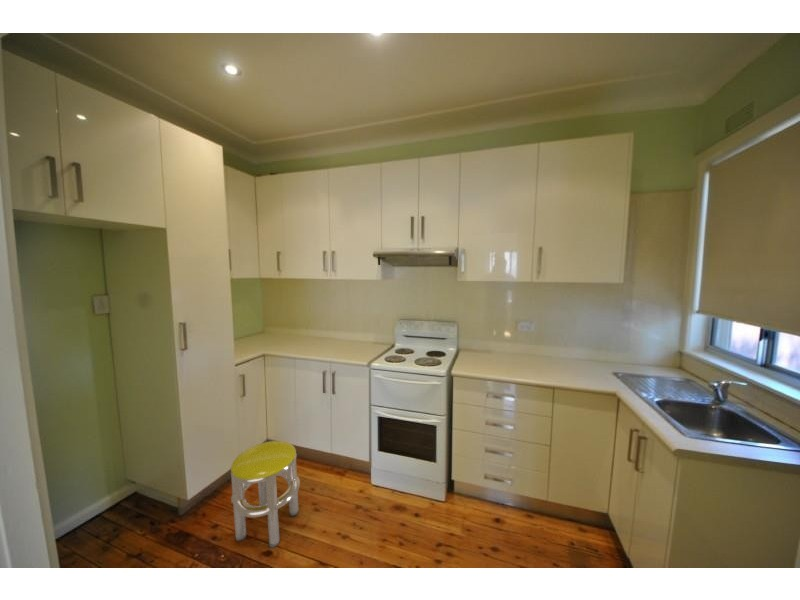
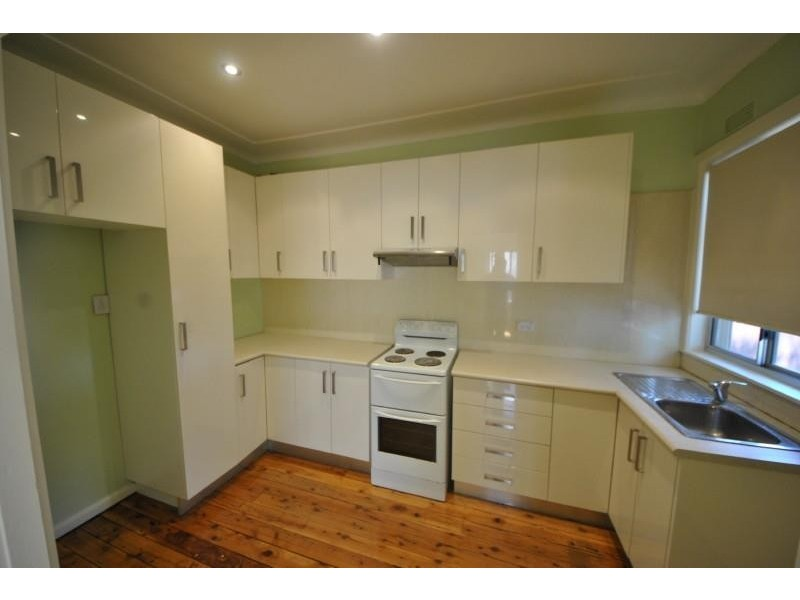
- stool [230,440,301,549]
